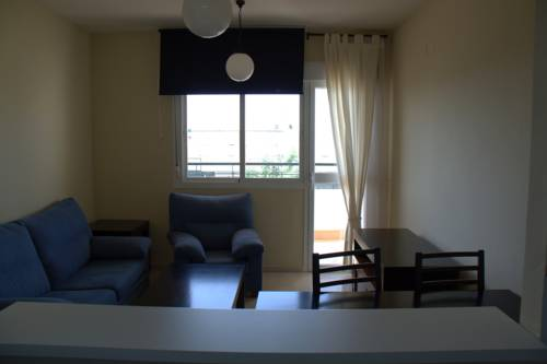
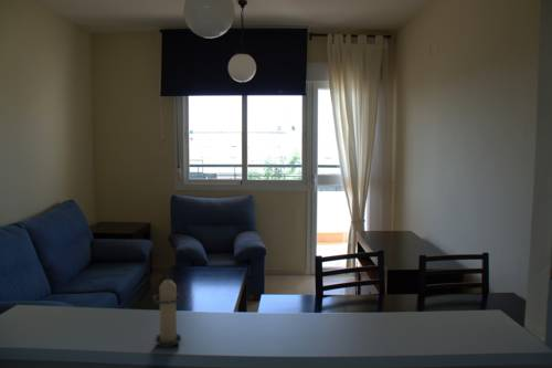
+ candle [152,274,183,348]
